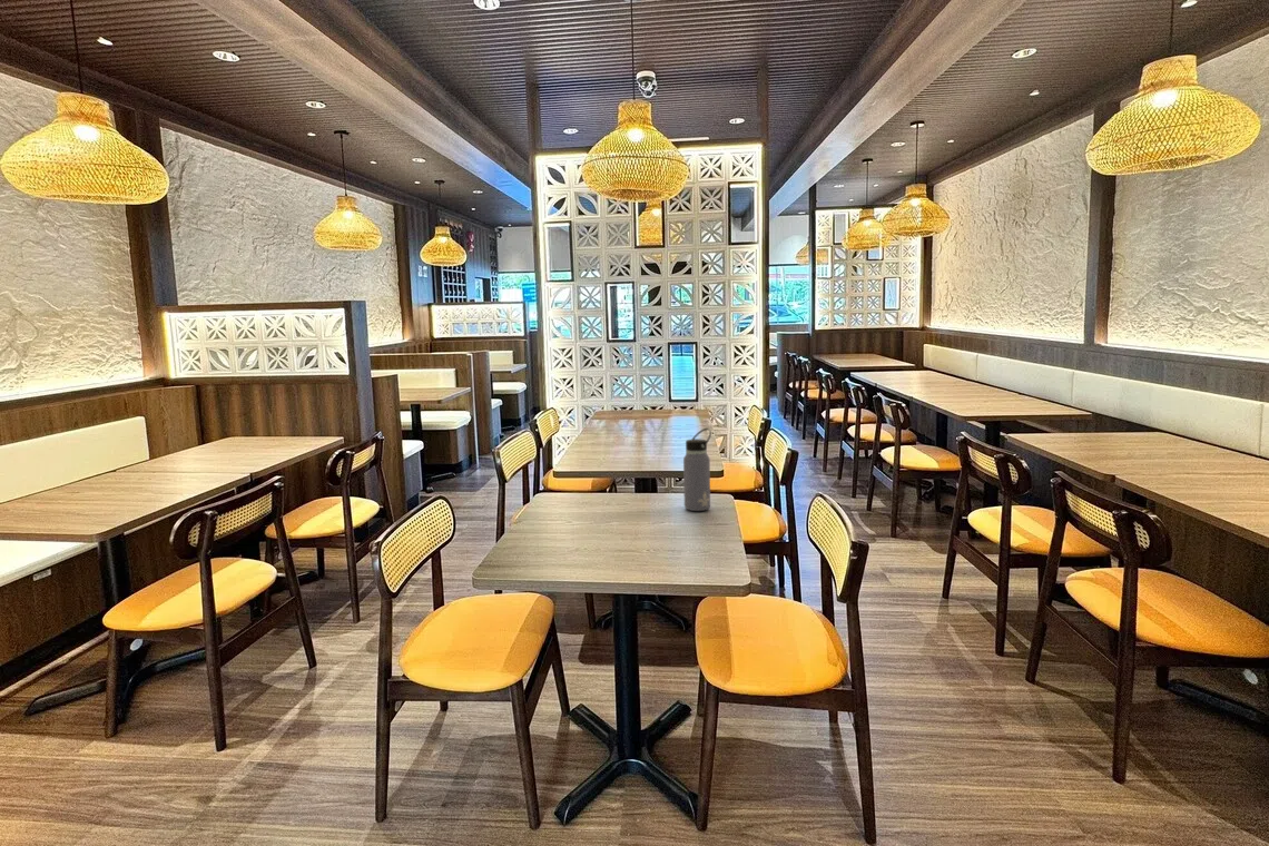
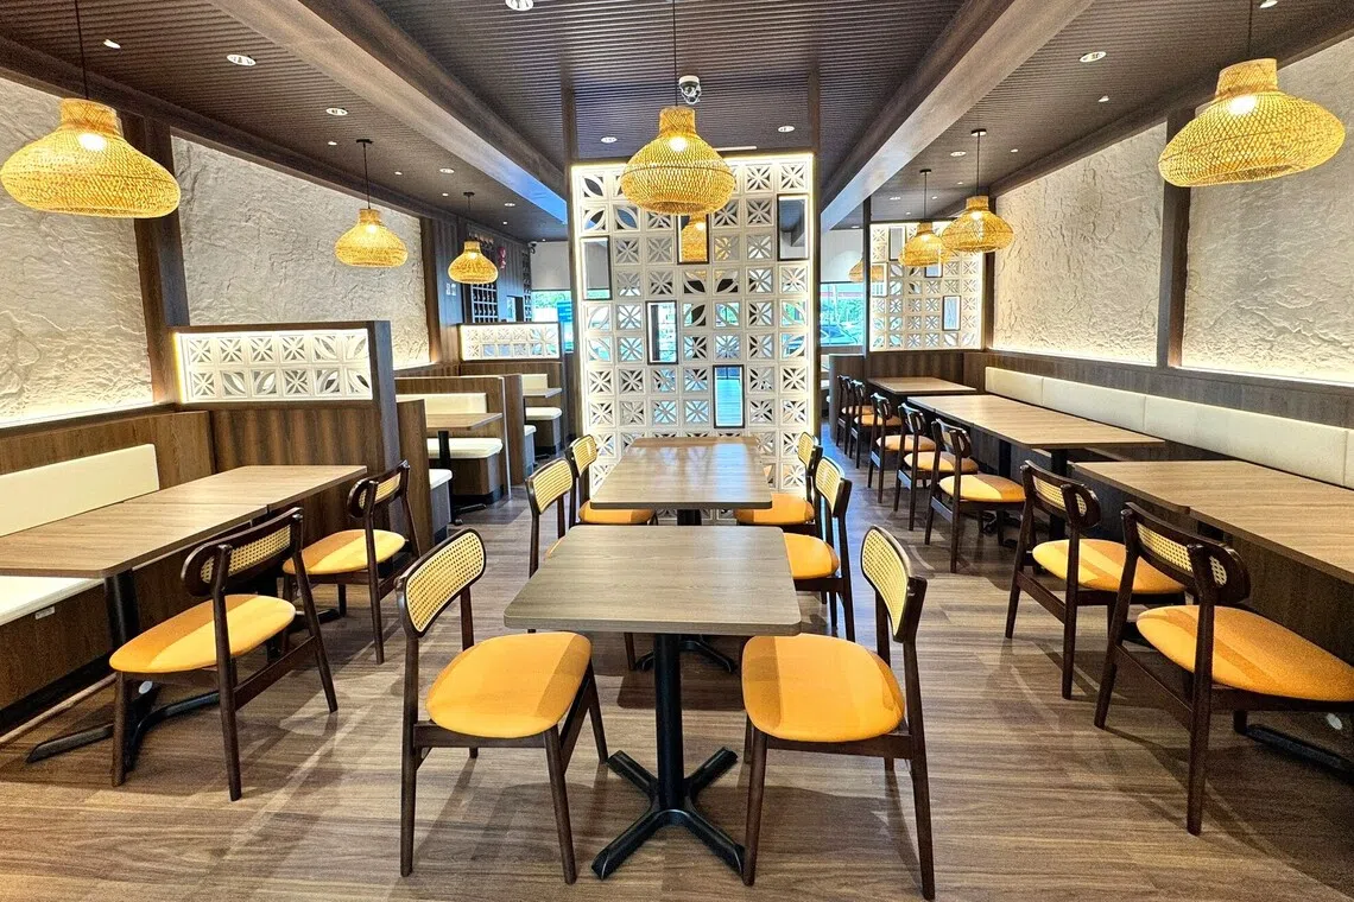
- water bottle [682,427,712,512]
